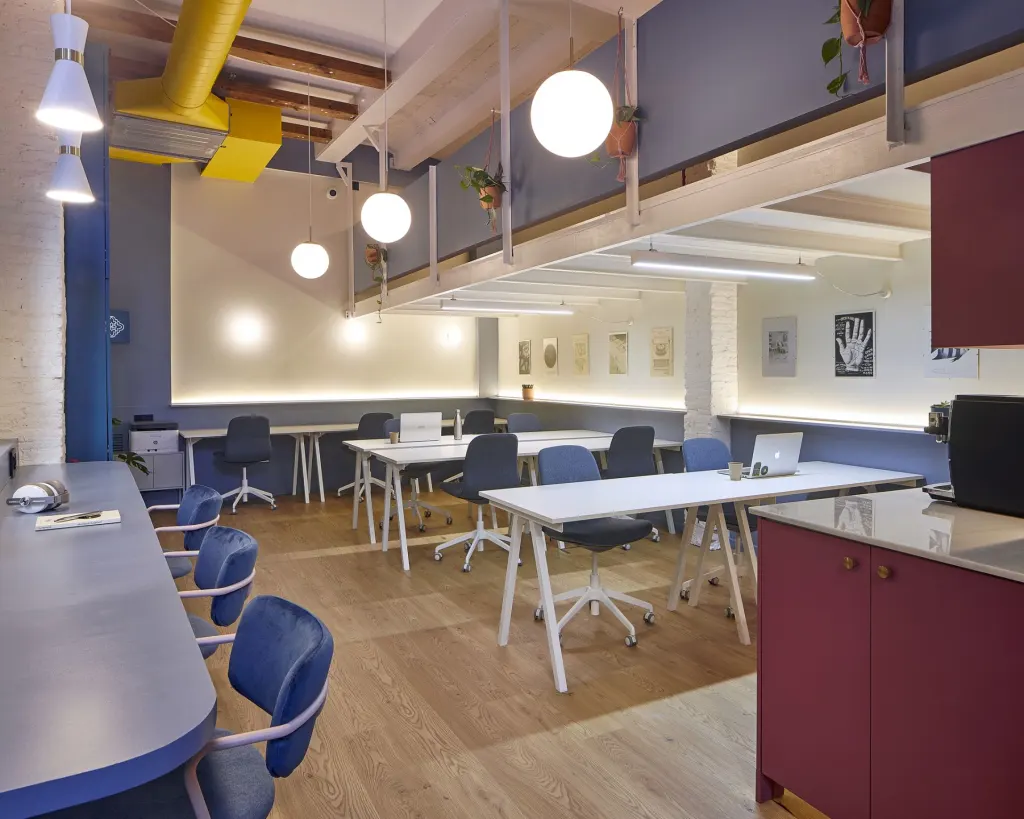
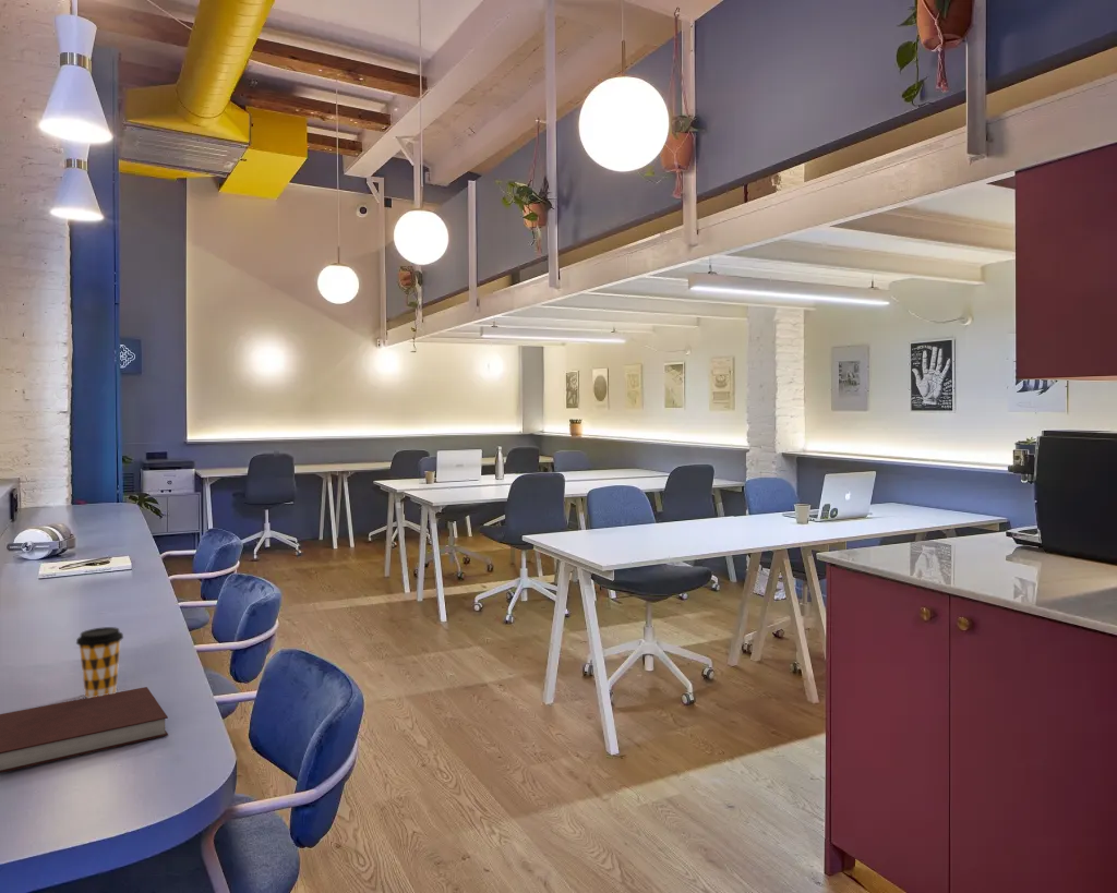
+ coffee cup [75,626,124,698]
+ notebook [0,686,169,774]
